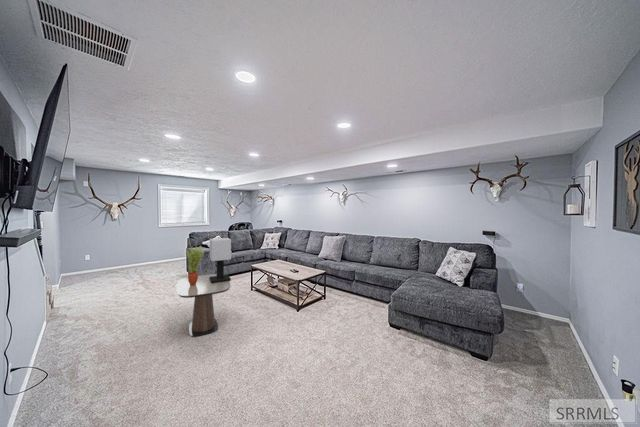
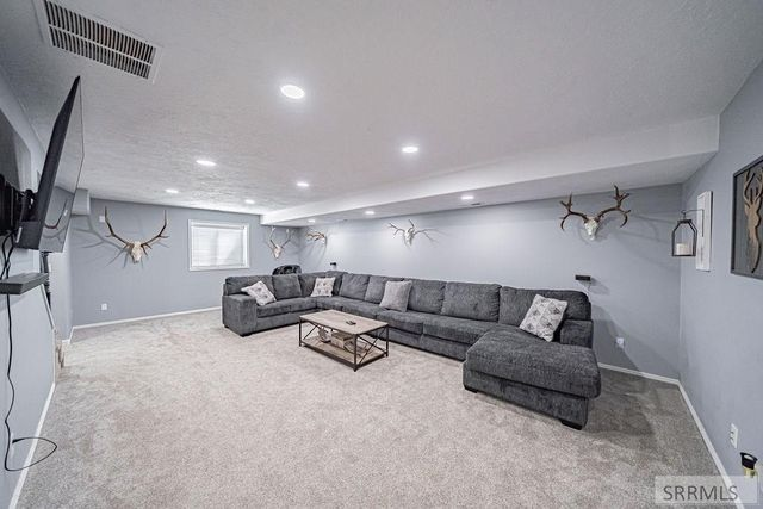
- potted plant [185,245,205,285]
- table lamp [209,237,232,283]
- side table [175,273,232,338]
